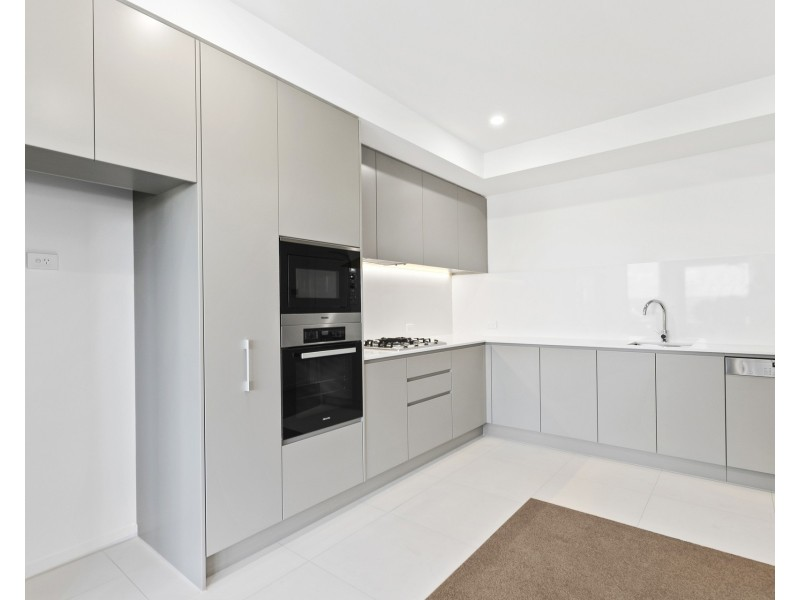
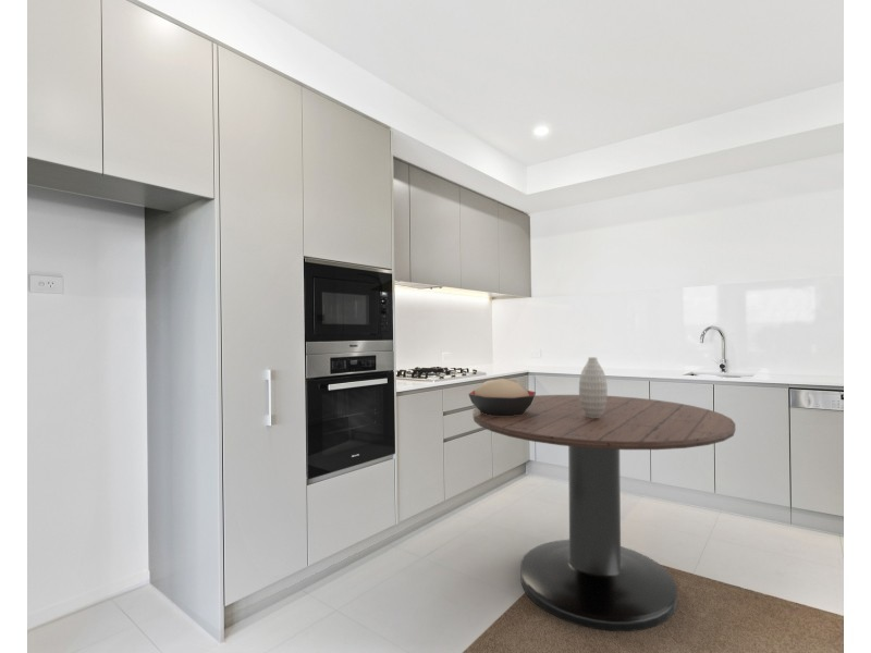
+ vase [578,356,609,418]
+ dining table [471,394,736,632]
+ decorative bowl [467,378,537,416]
